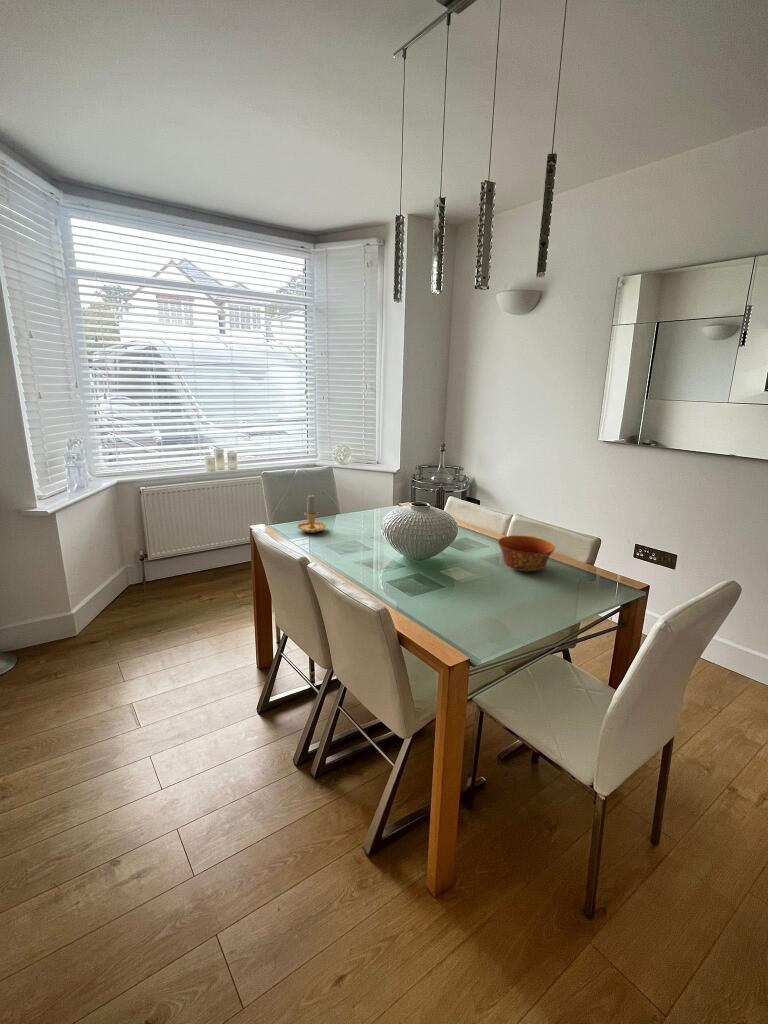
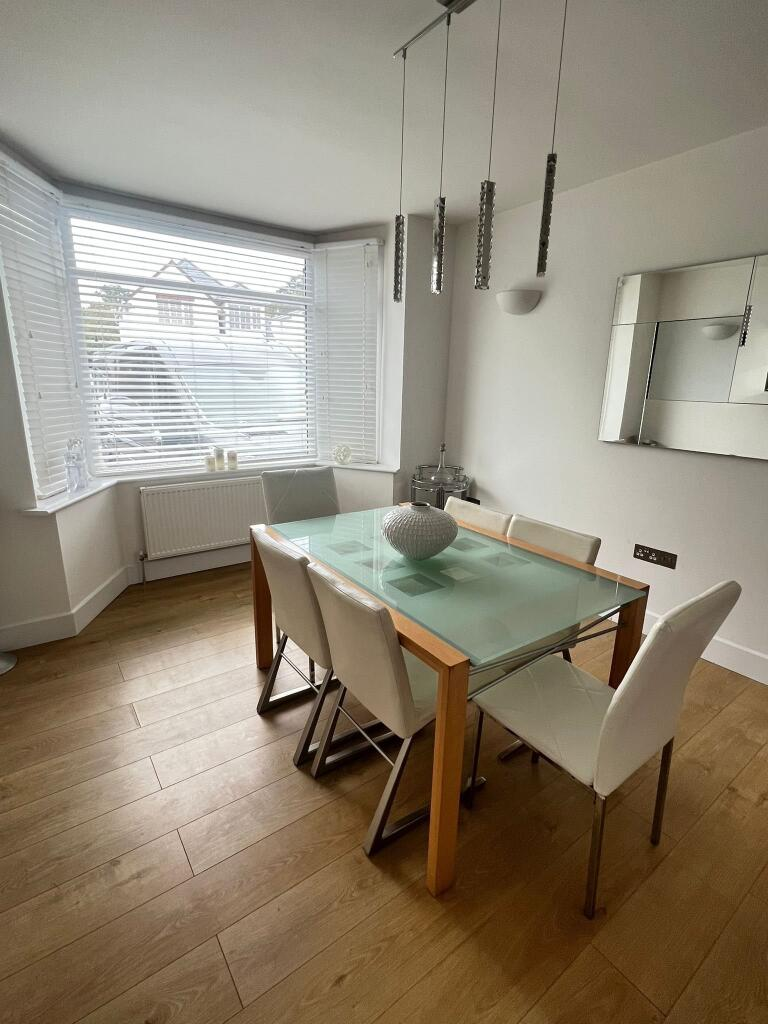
- candle [296,494,327,534]
- bowl [497,535,556,572]
